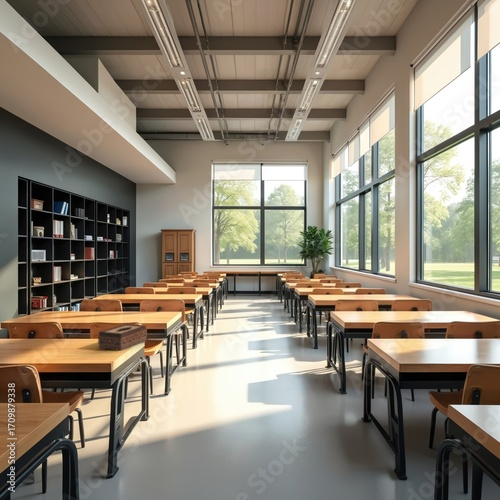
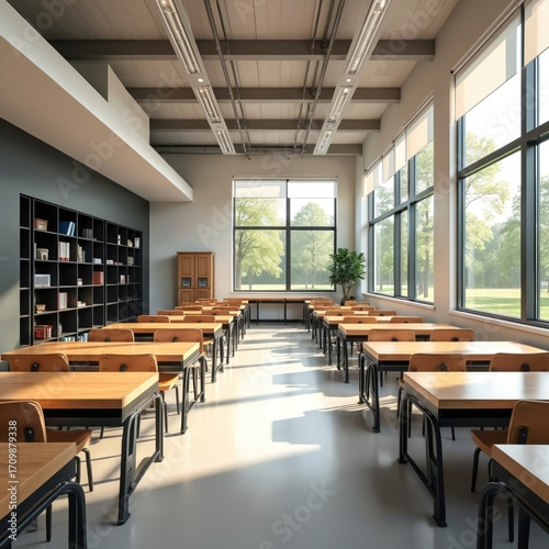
- tissue box [97,323,148,352]
